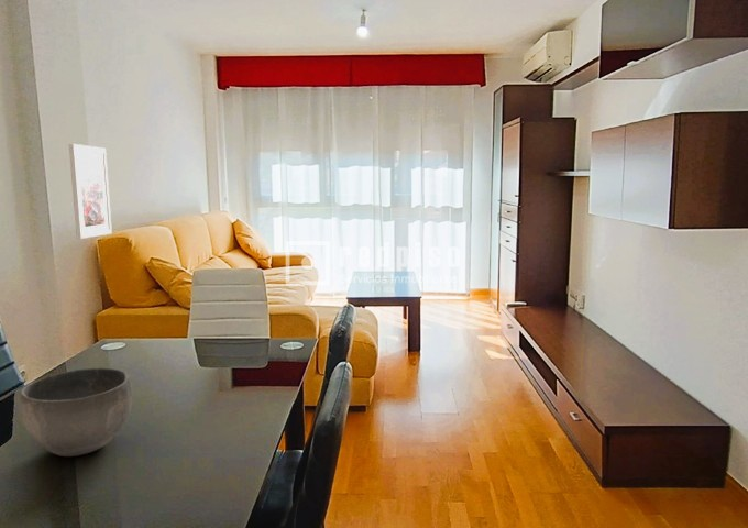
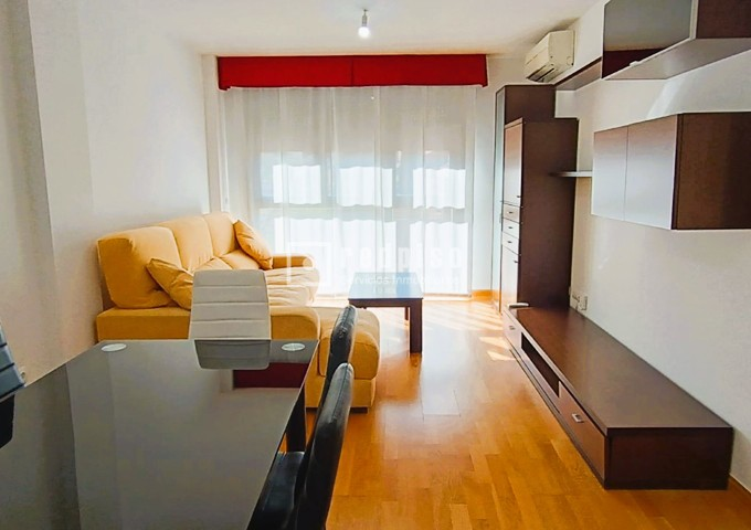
- bowl [19,367,133,458]
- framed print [68,143,113,240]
